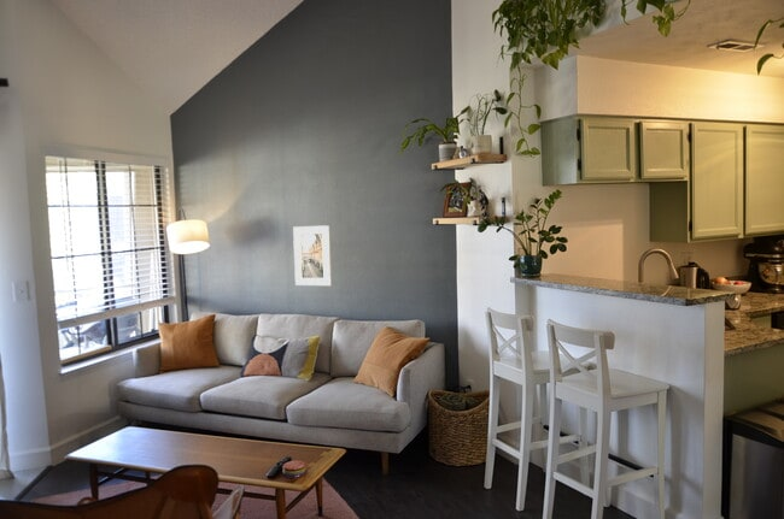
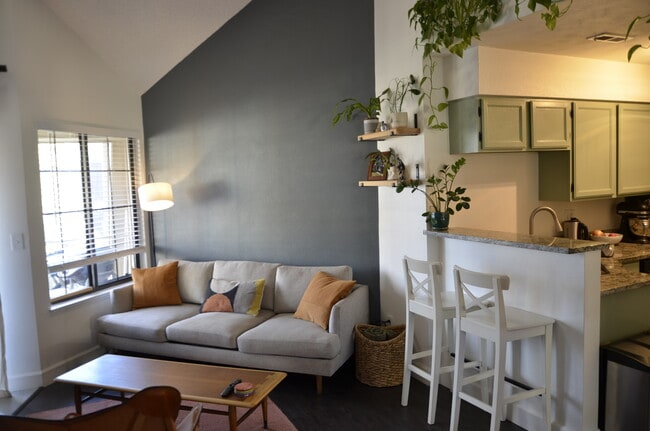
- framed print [292,224,333,287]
